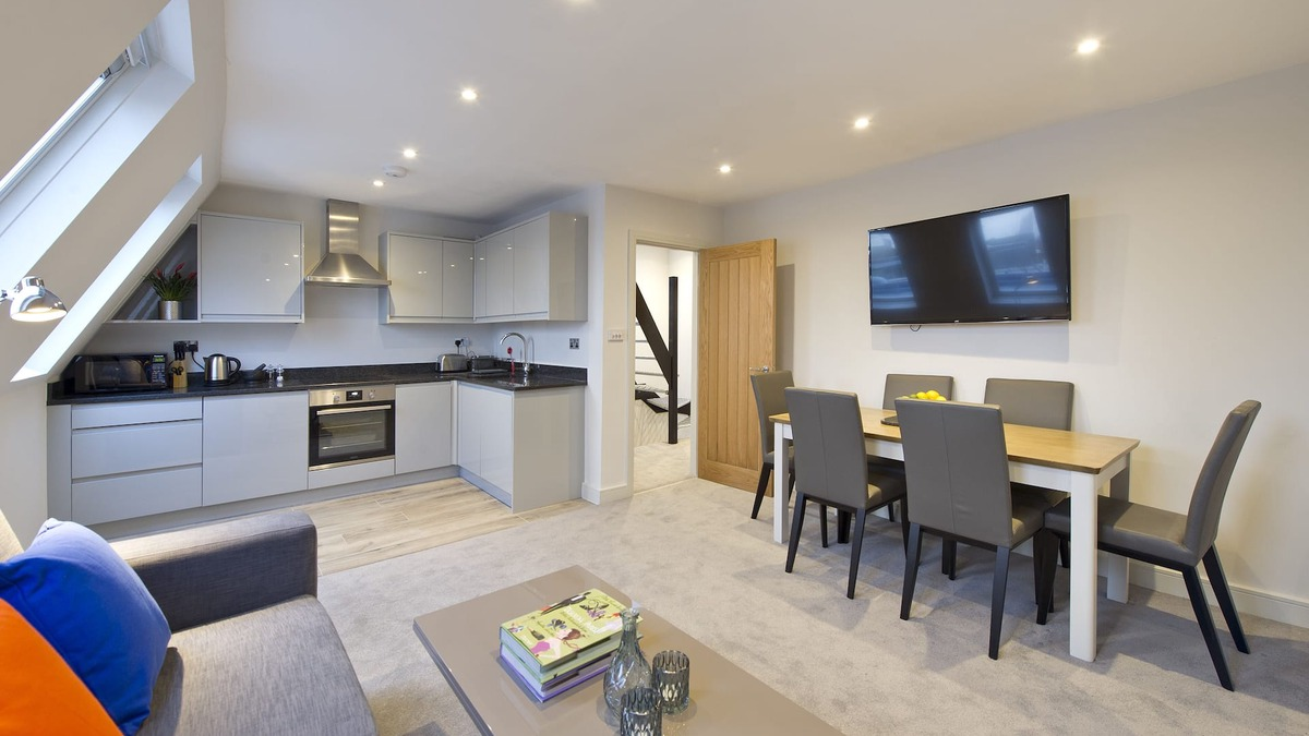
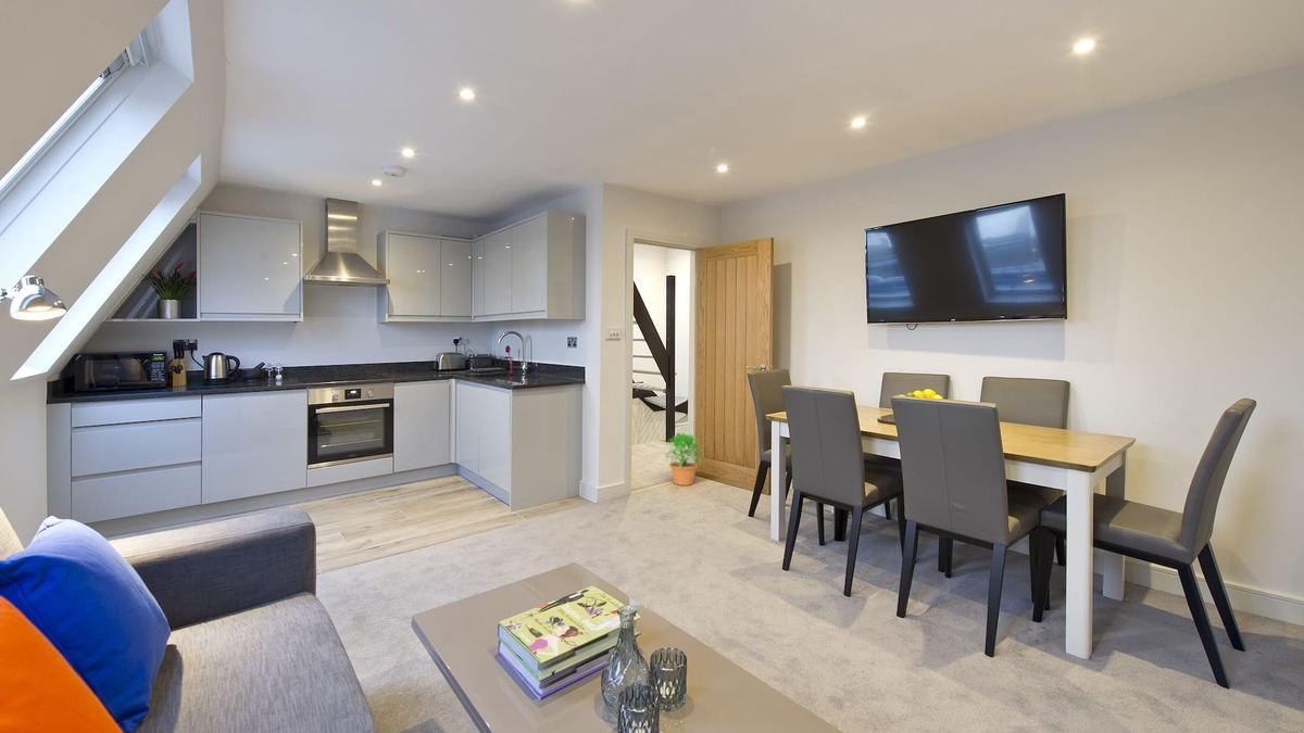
+ potted plant [663,431,704,486]
